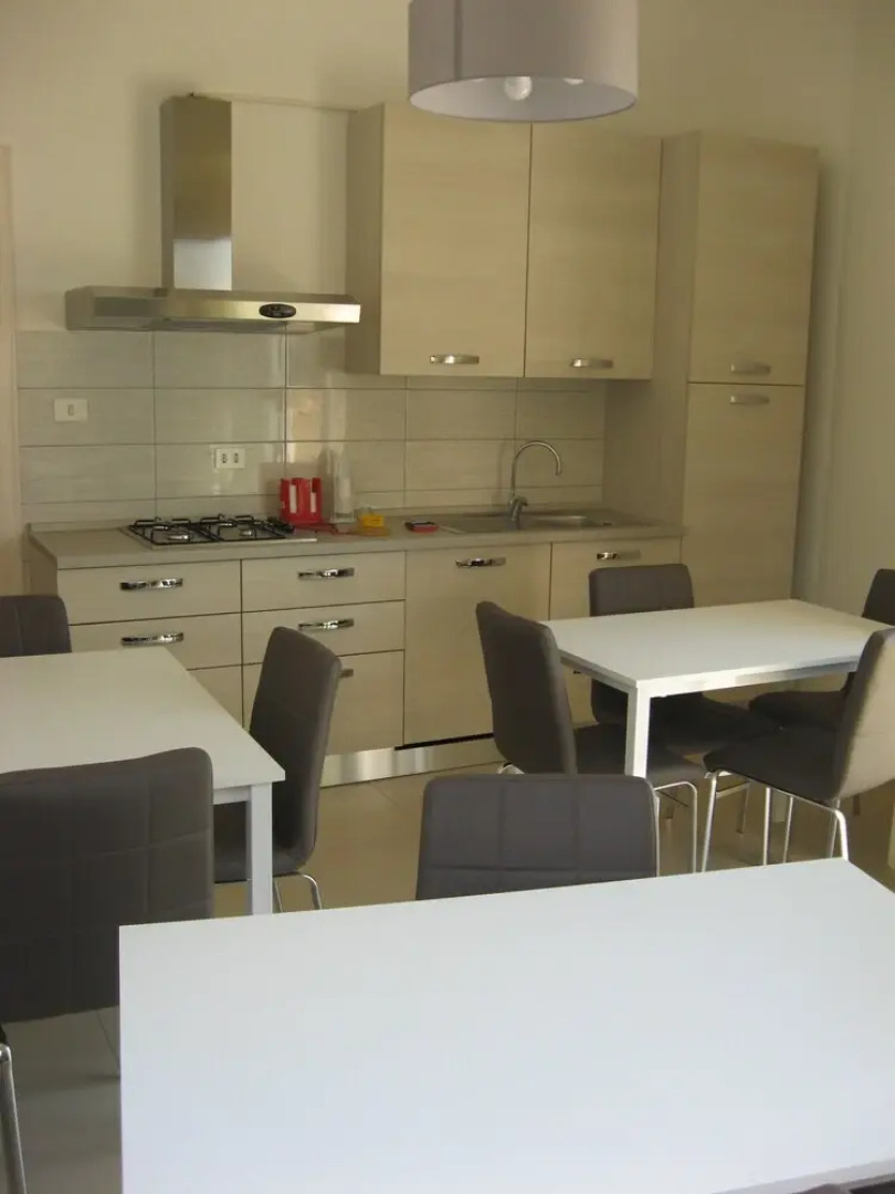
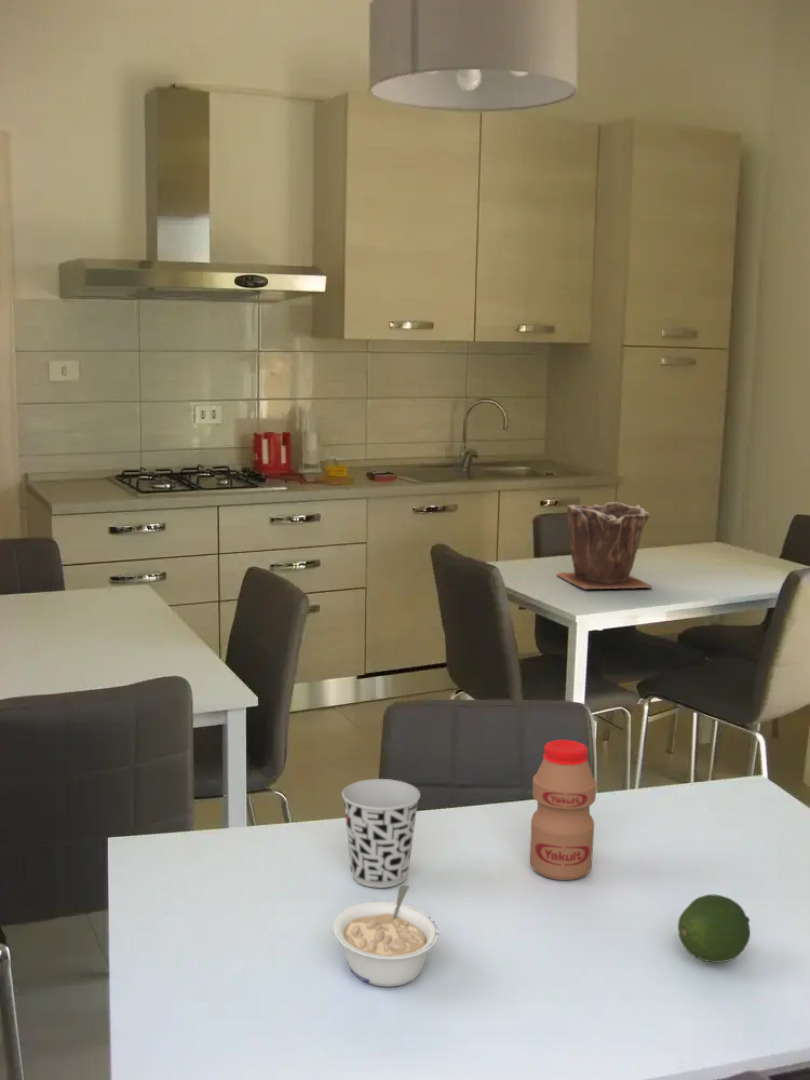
+ bottle [529,739,598,881]
+ plant pot [555,501,653,590]
+ cup [341,778,421,889]
+ fruit [677,893,751,964]
+ legume [332,884,440,988]
